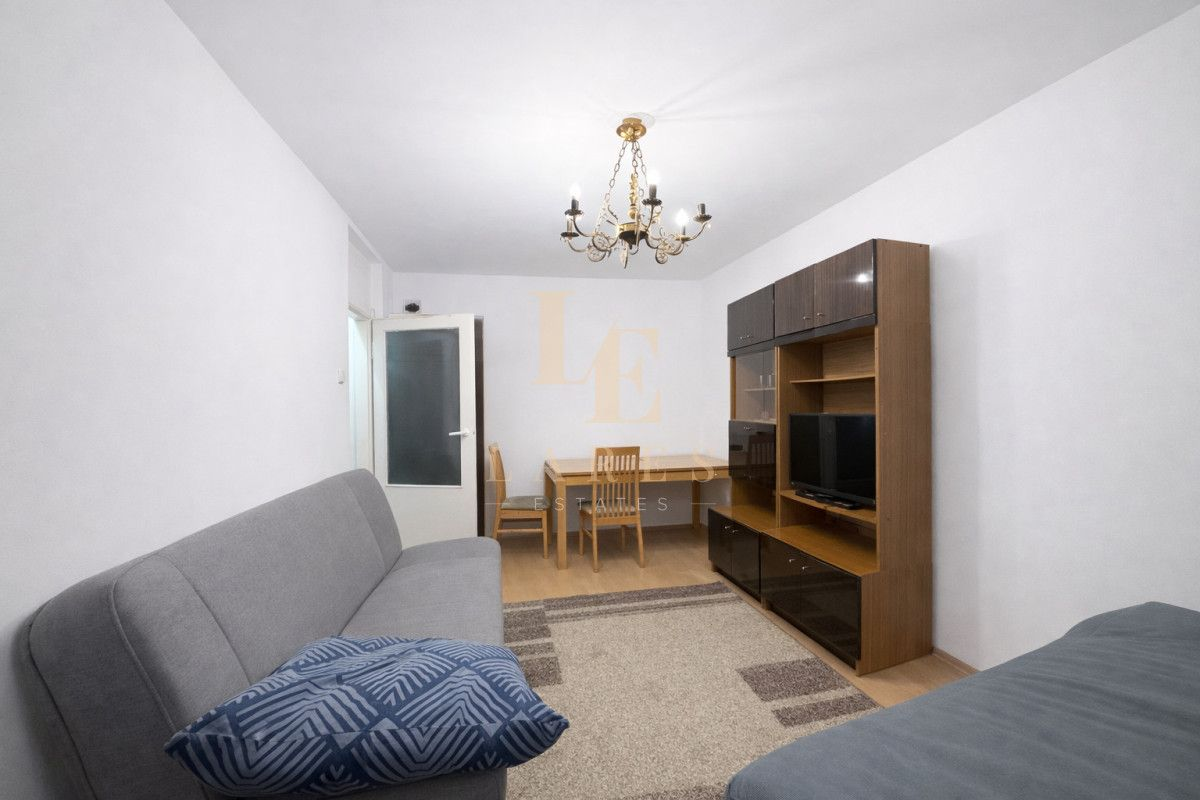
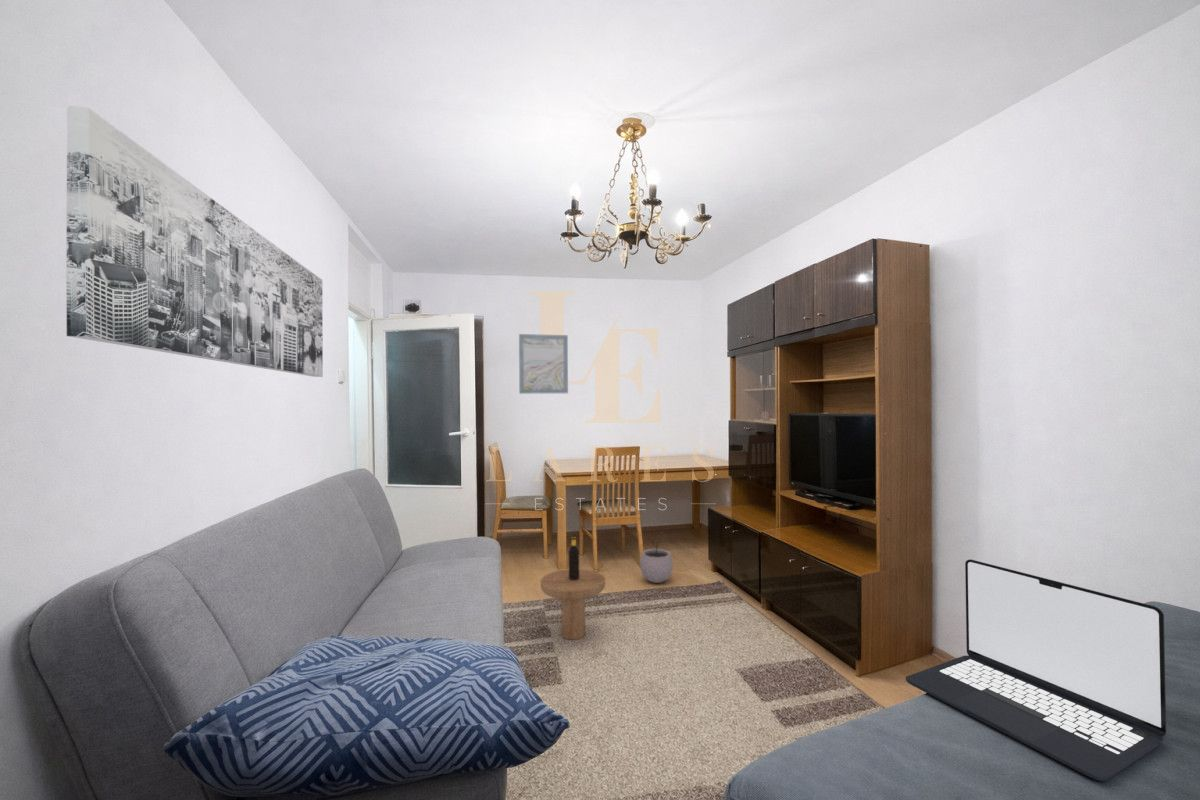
+ wall art [65,105,324,378]
+ wall art [518,333,569,395]
+ side table [540,534,606,641]
+ laptop [905,559,1167,782]
+ plant pot [639,541,674,584]
